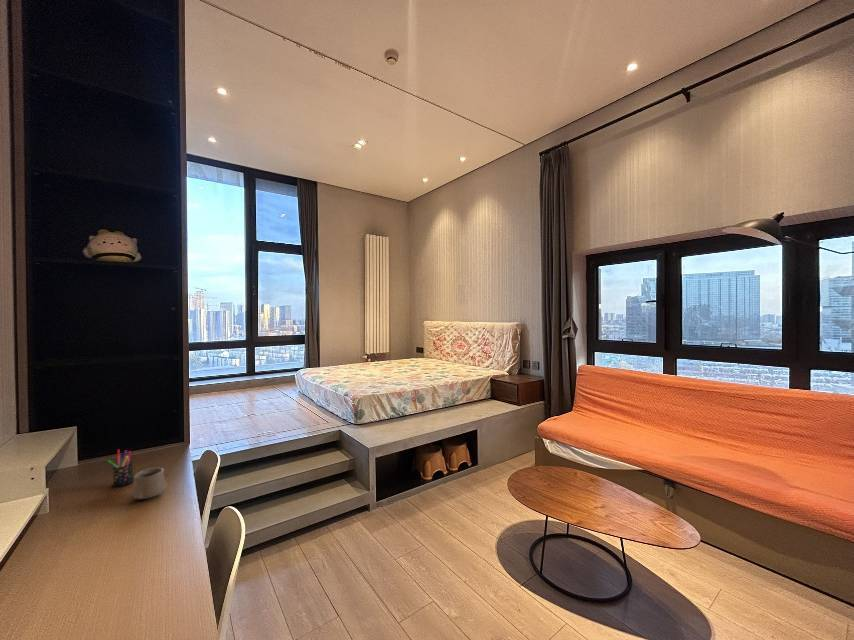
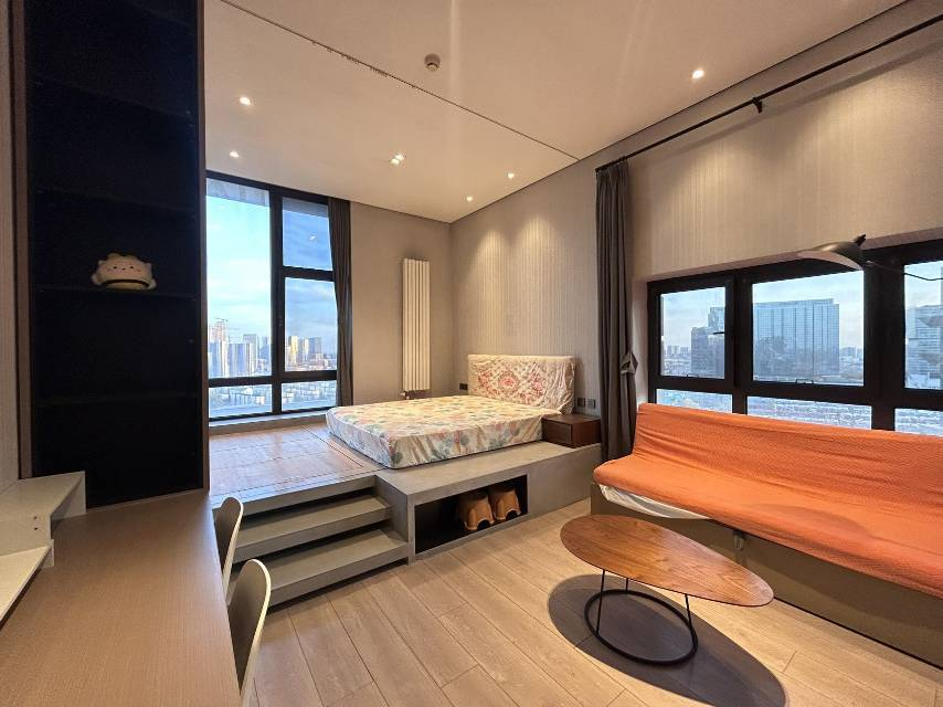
- pen holder [107,448,134,488]
- cup [131,467,168,500]
